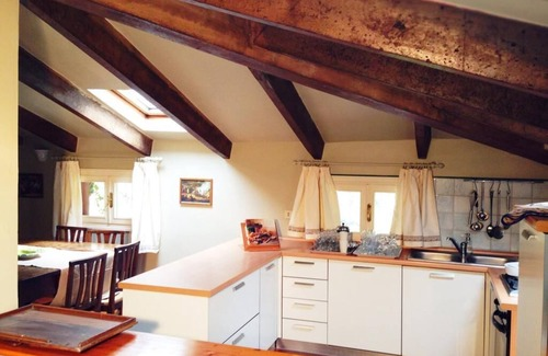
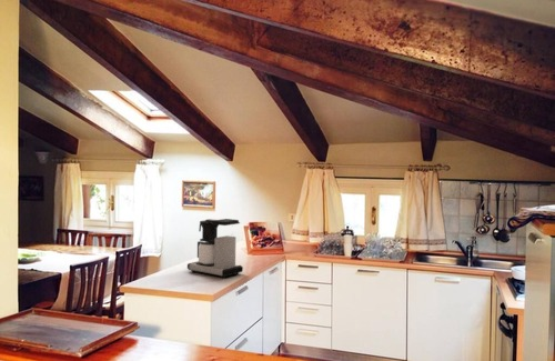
+ coffee maker [186,218,244,279]
